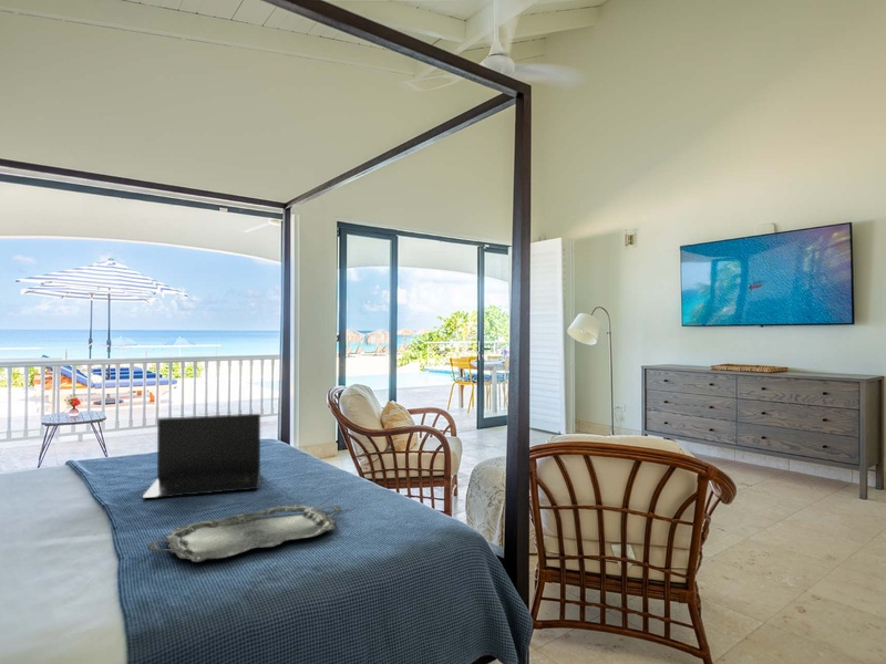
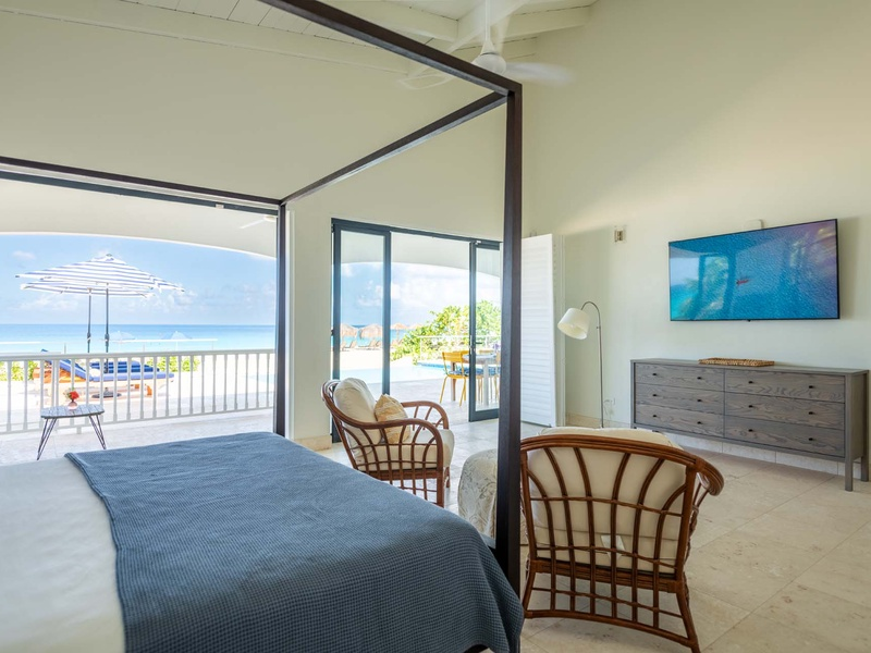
- serving tray [146,504,342,563]
- laptop [142,413,261,500]
